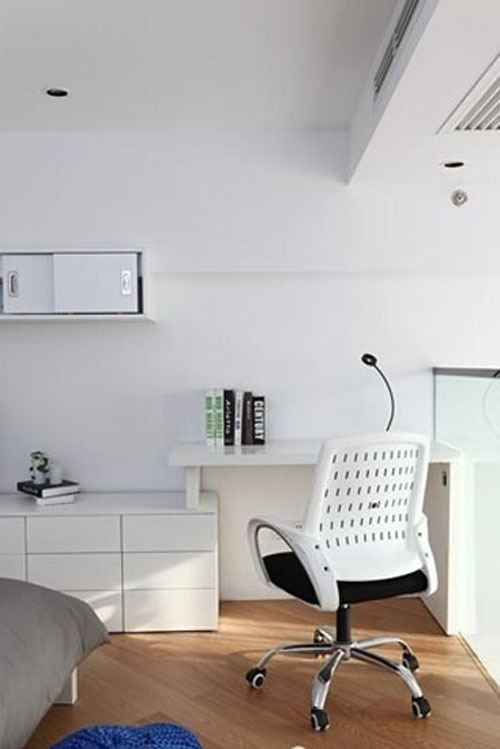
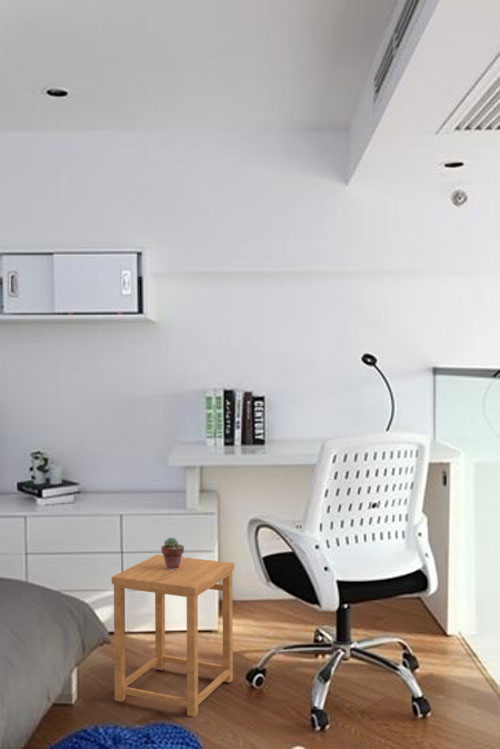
+ side table [111,553,235,718]
+ potted succulent [160,536,185,570]
